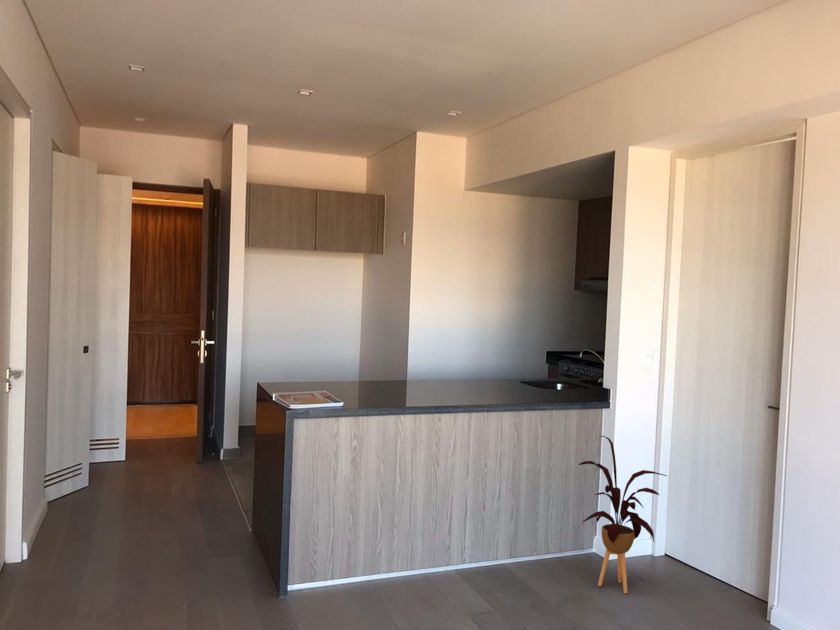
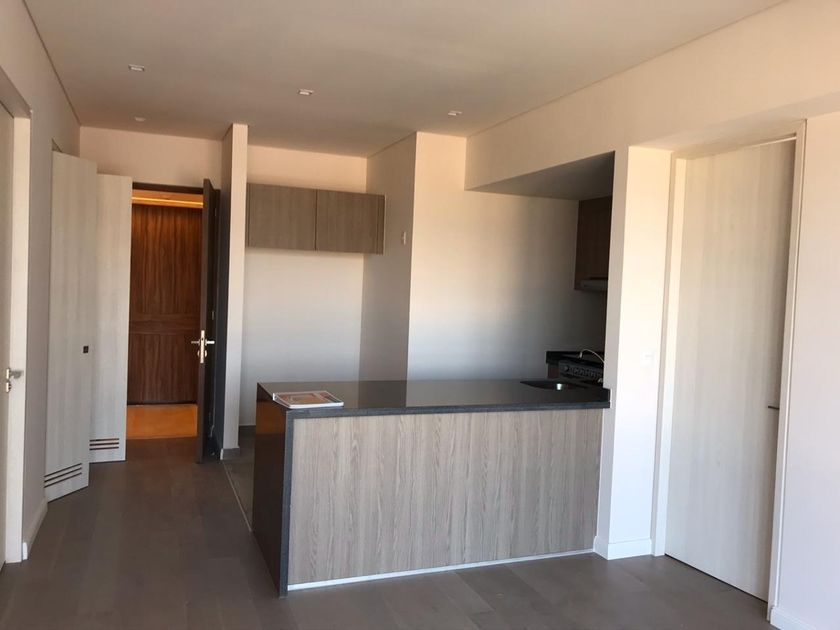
- house plant [578,435,667,594]
